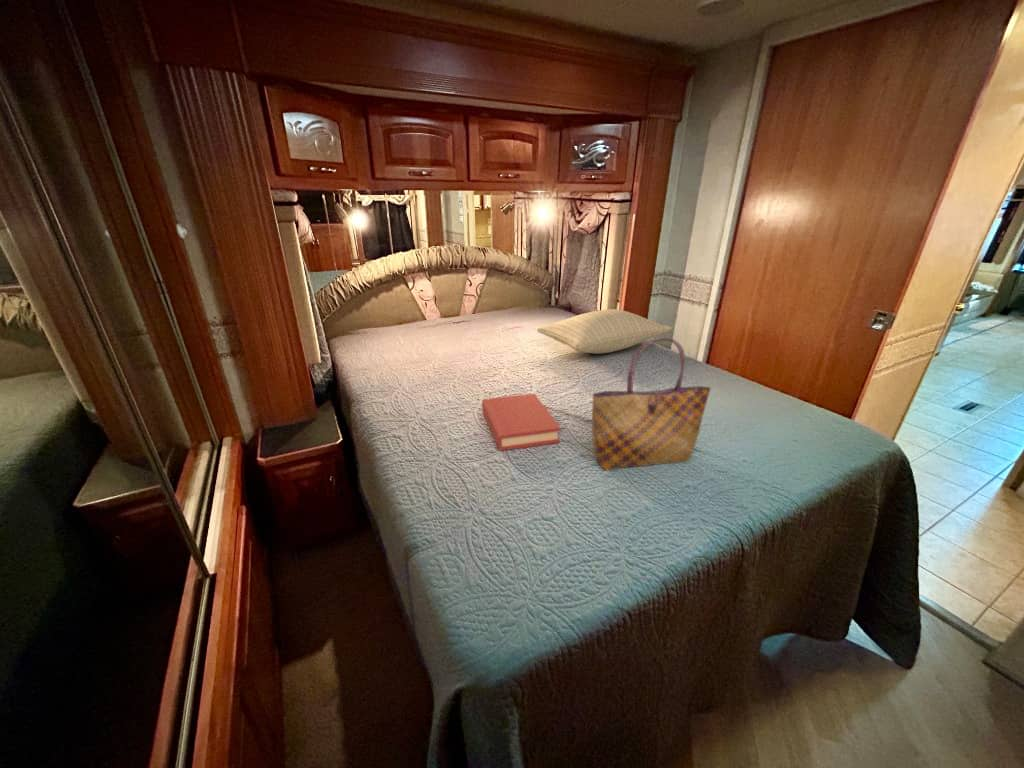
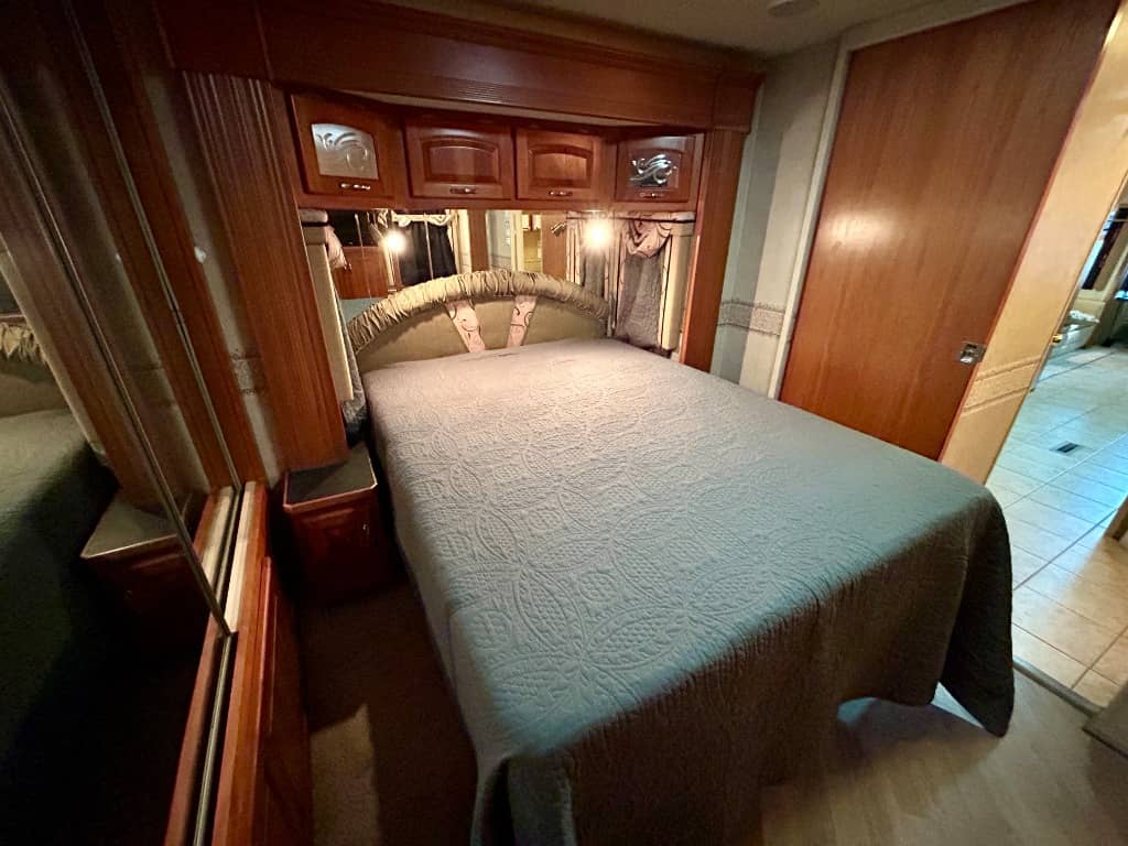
- pillow [535,308,674,355]
- hardback book [481,392,562,452]
- tote bag [591,336,712,472]
